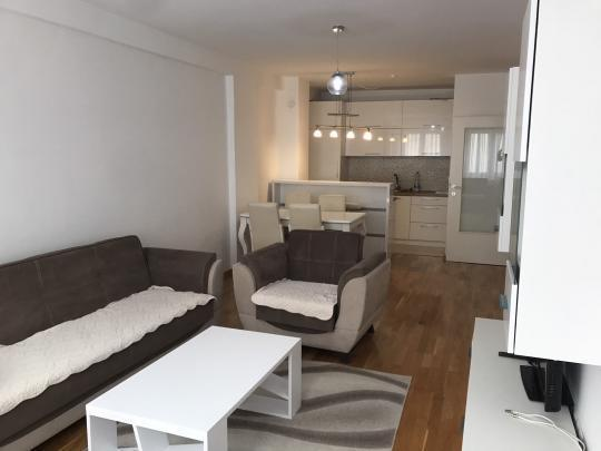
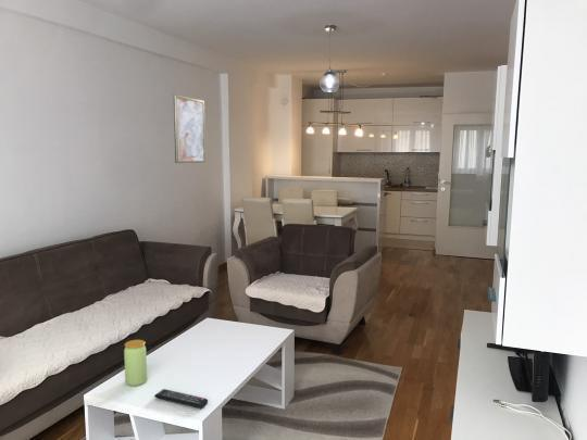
+ jar [123,339,148,387]
+ remote control [153,388,209,410]
+ wall art [173,93,207,164]
